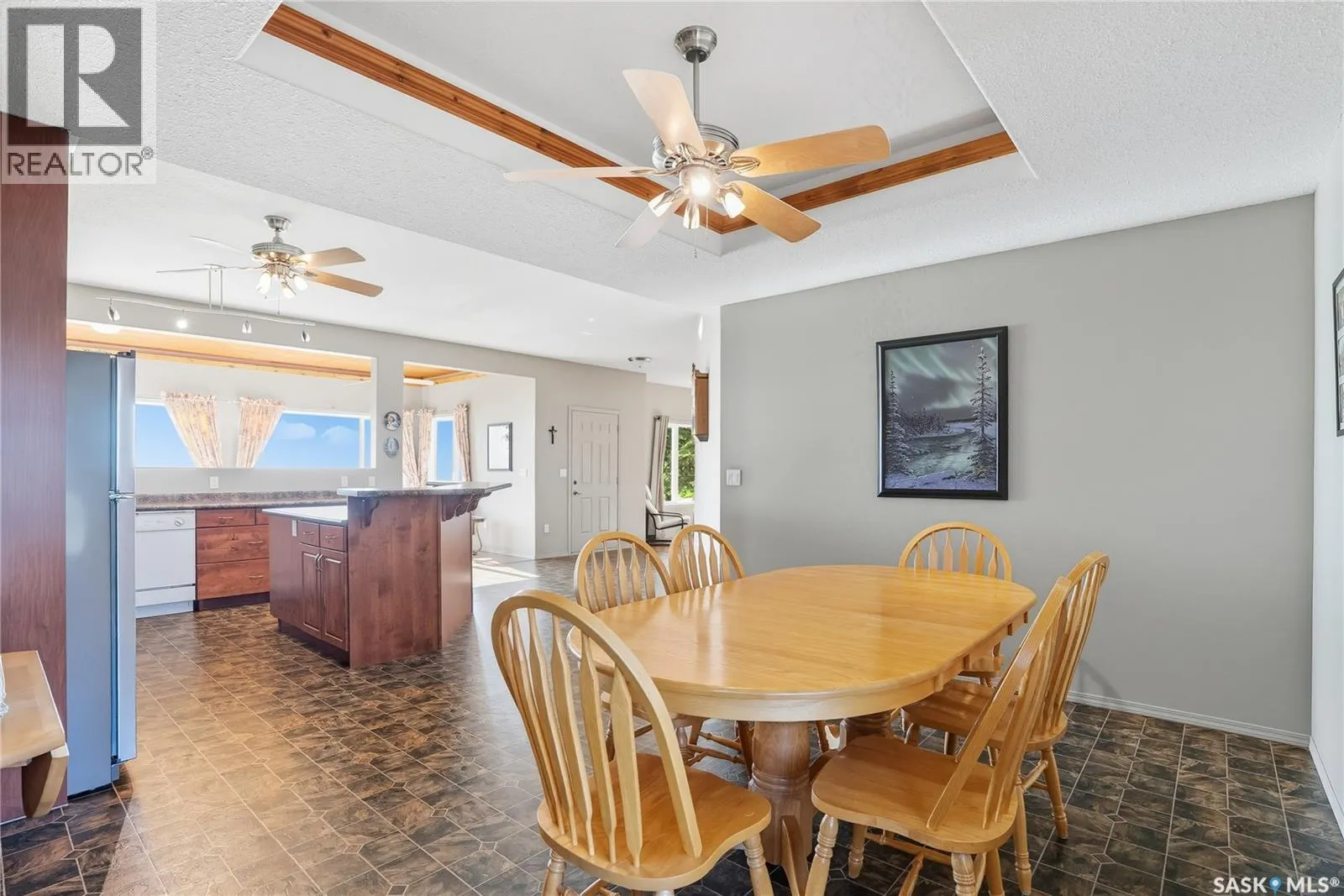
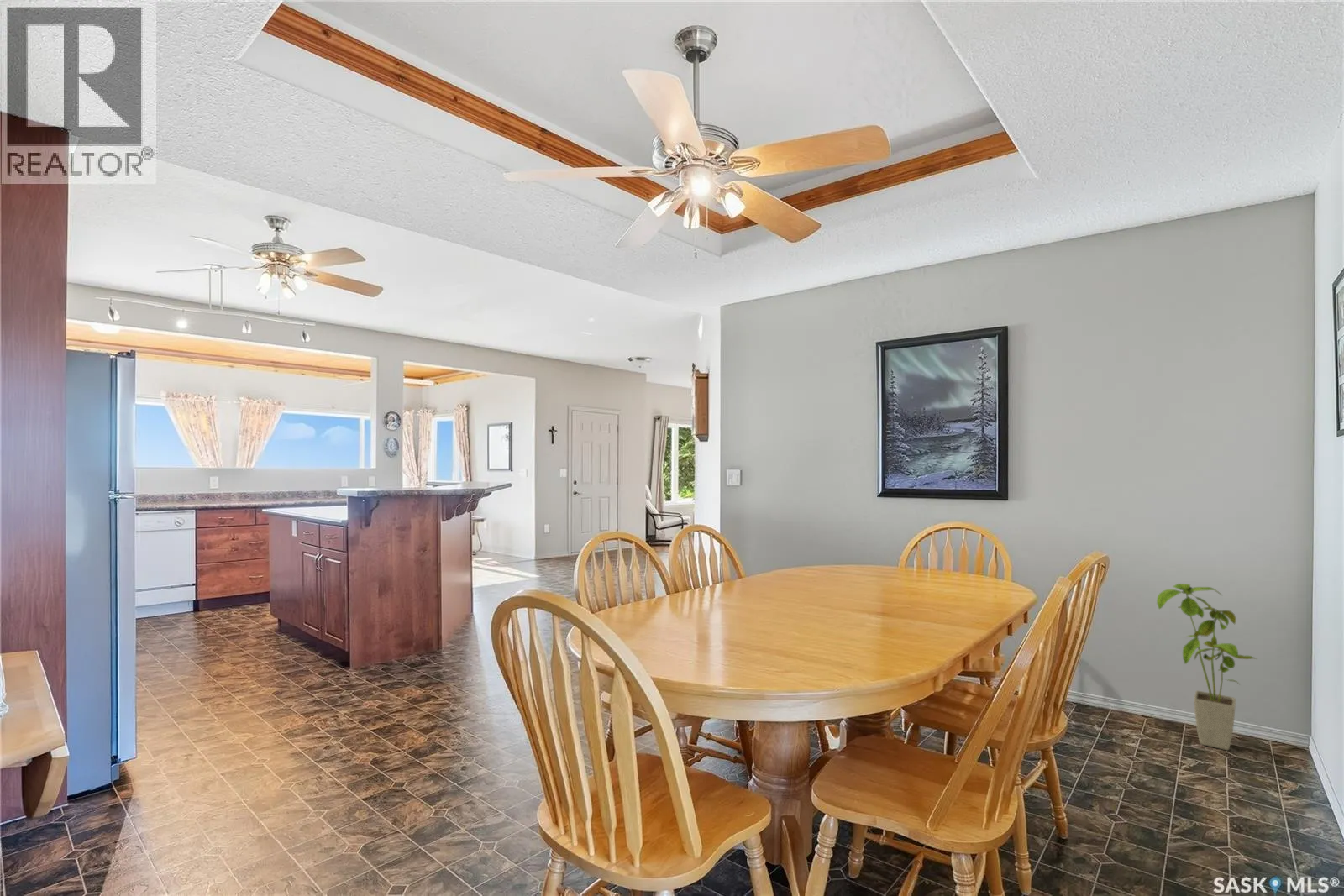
+ house plant [1156,583,1258,751]
